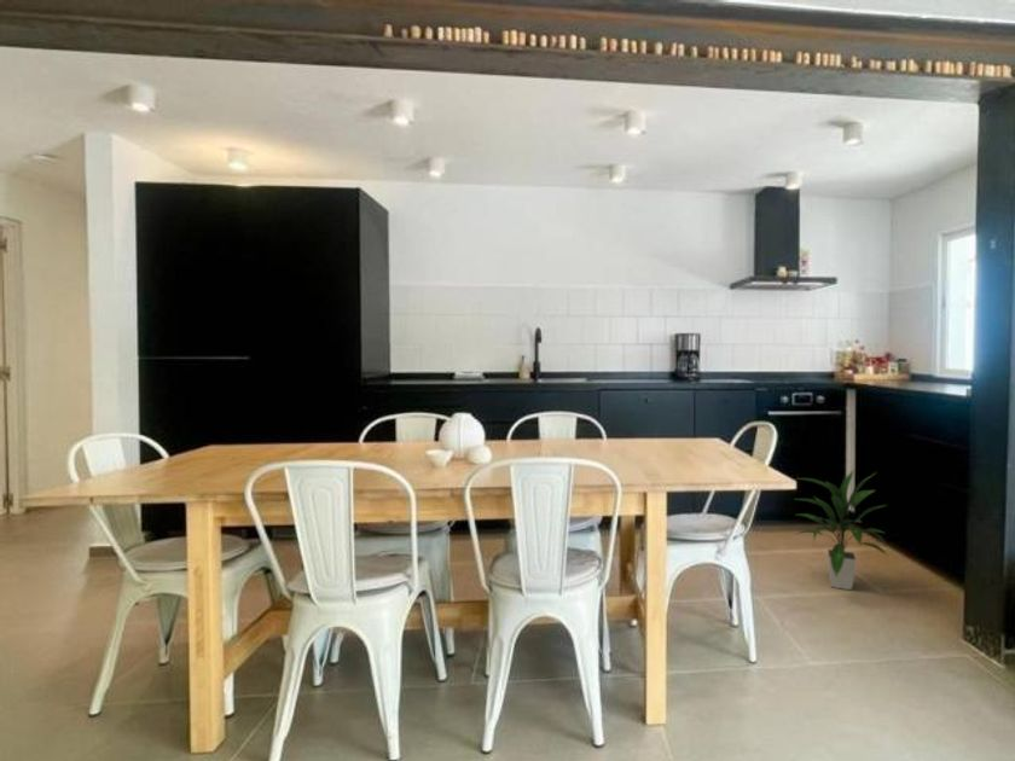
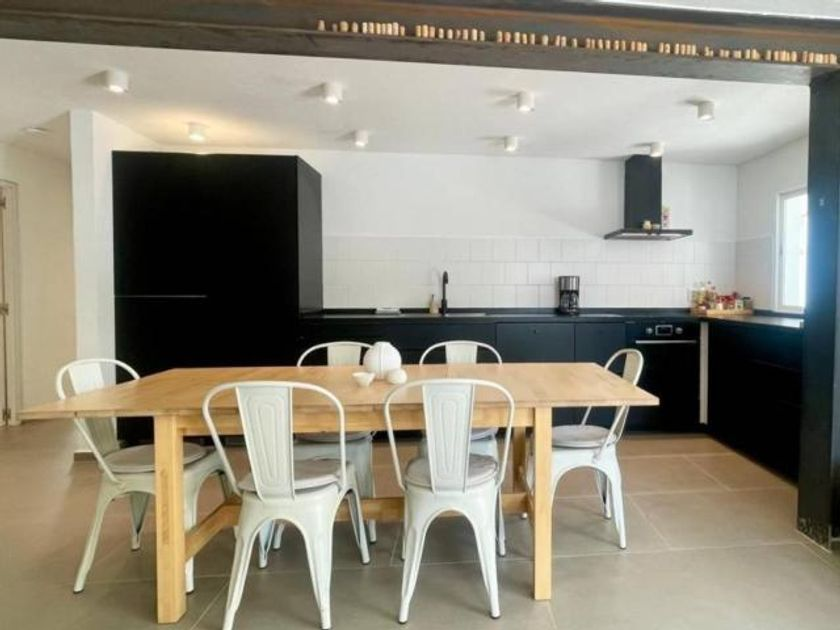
- indoor plant [793,467,889,591]
